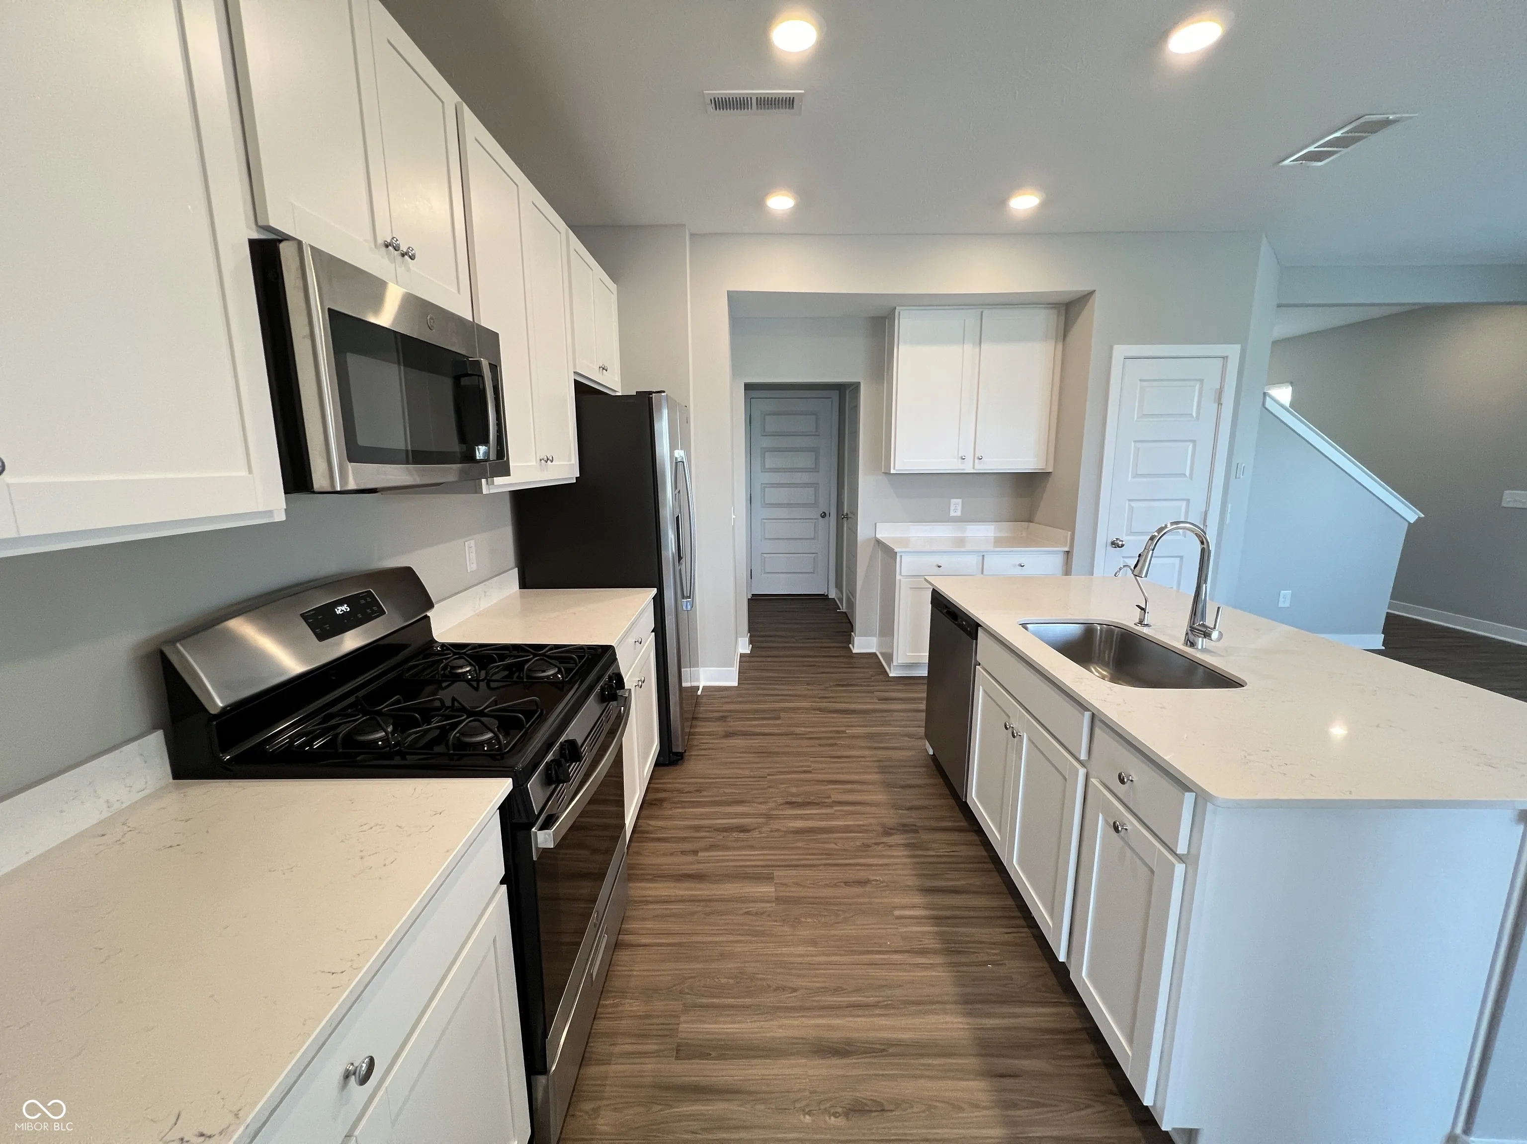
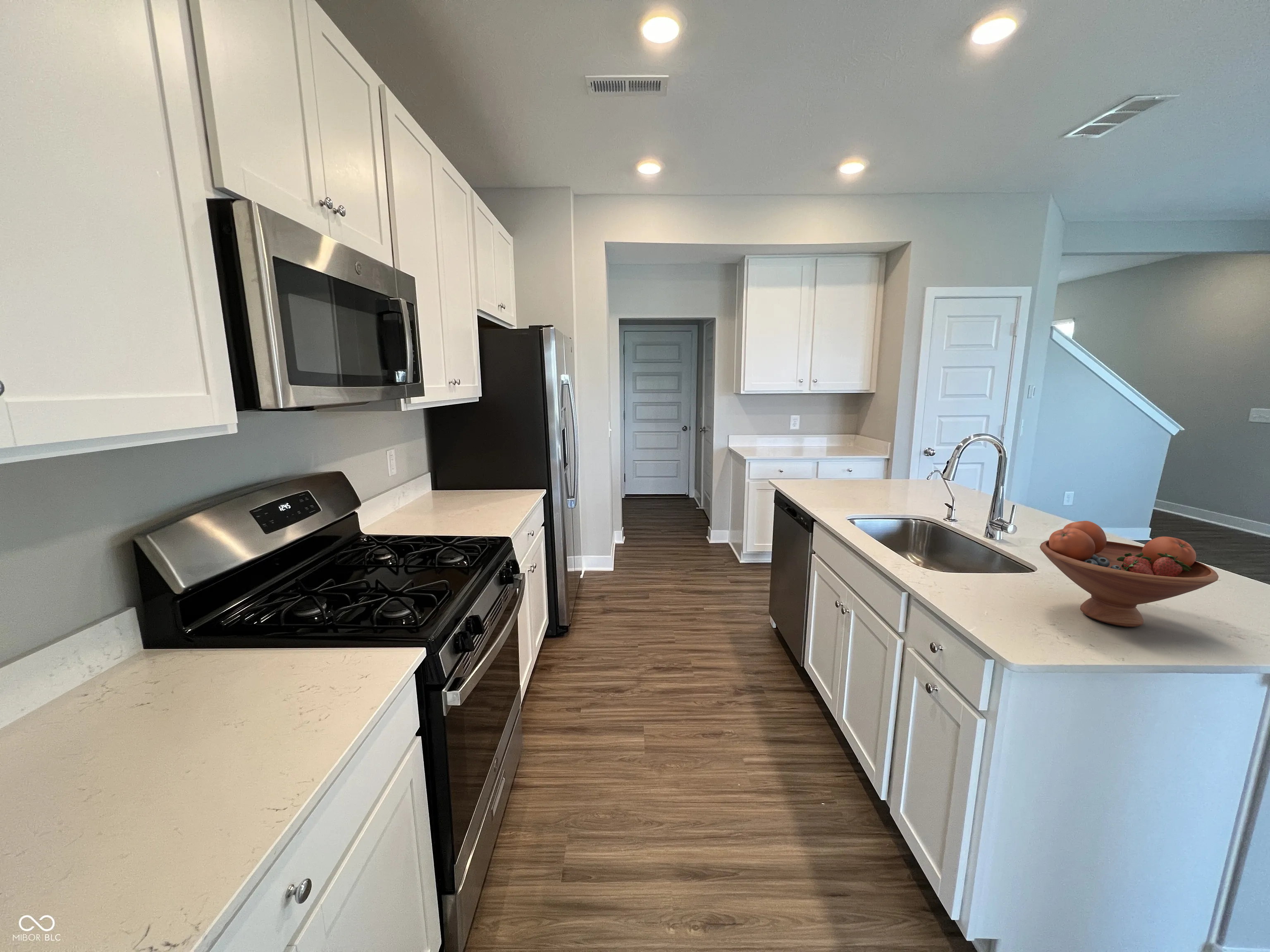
+ fruit bowl [1039,520,1219,628]
